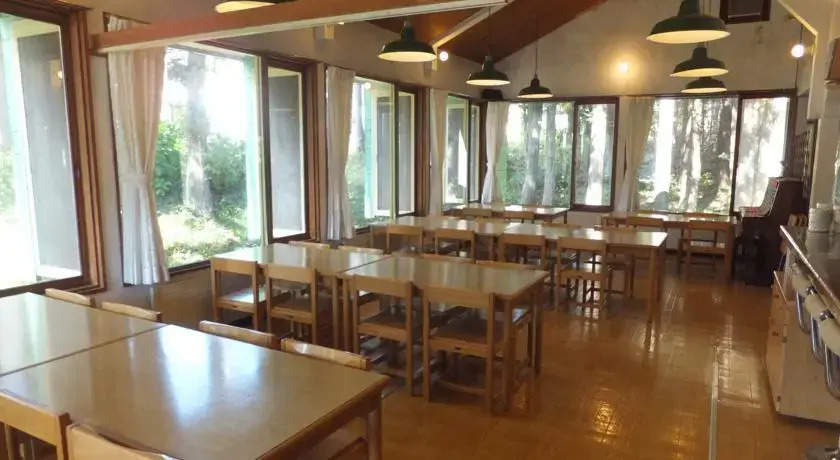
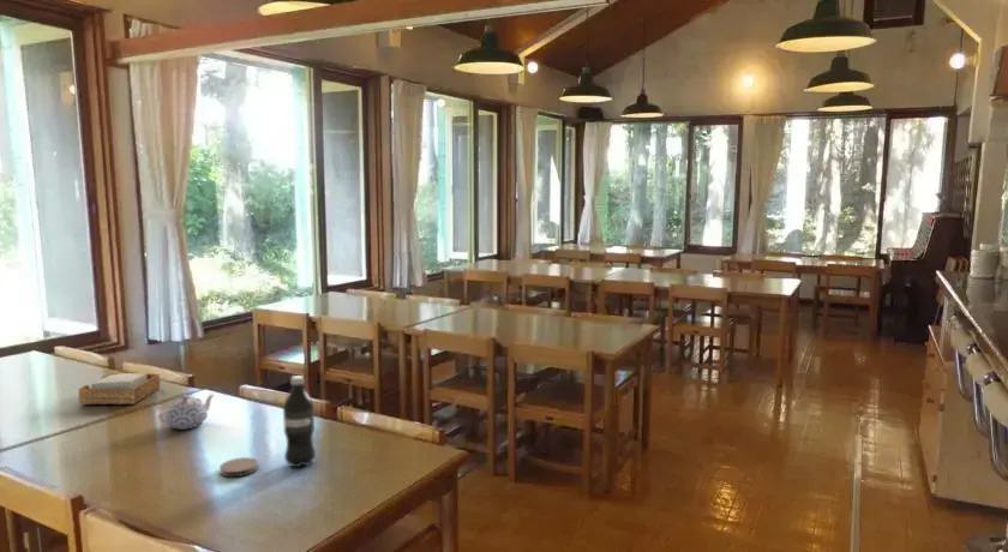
+ napkin holder [78,372,161,406]
+ beverage bottle [282,374,317,468]
+ coaster [218,456,259,478]
+ teapot [157,392,216,430]
